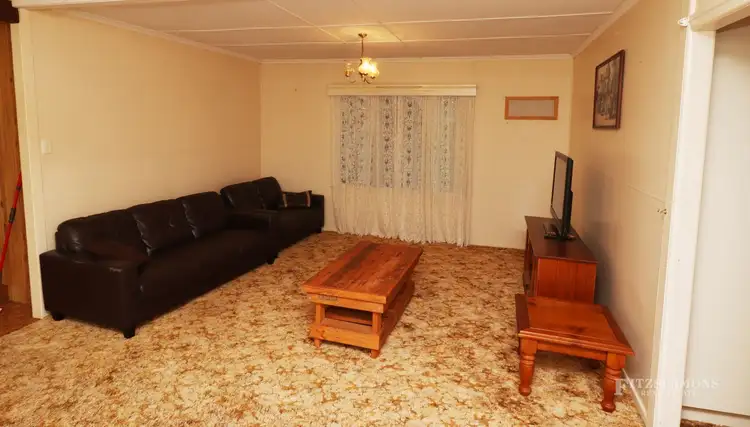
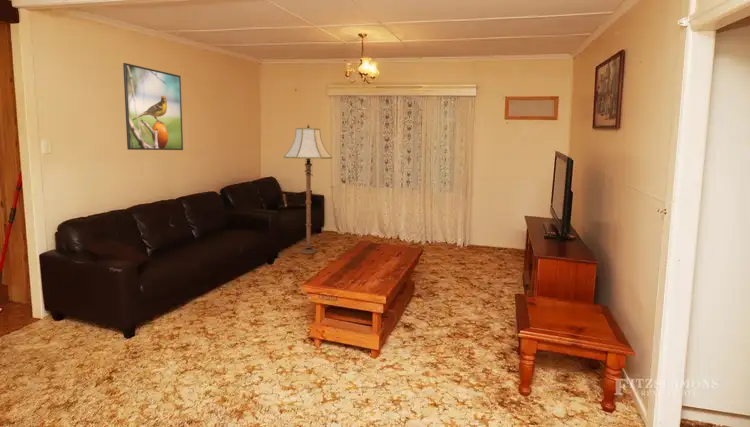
+ floor lamp [283,123,333,255]
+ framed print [122,62,184,151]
